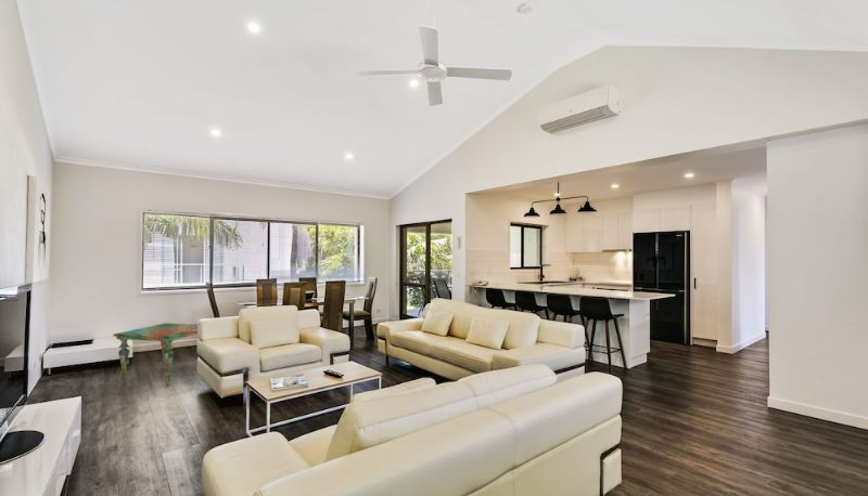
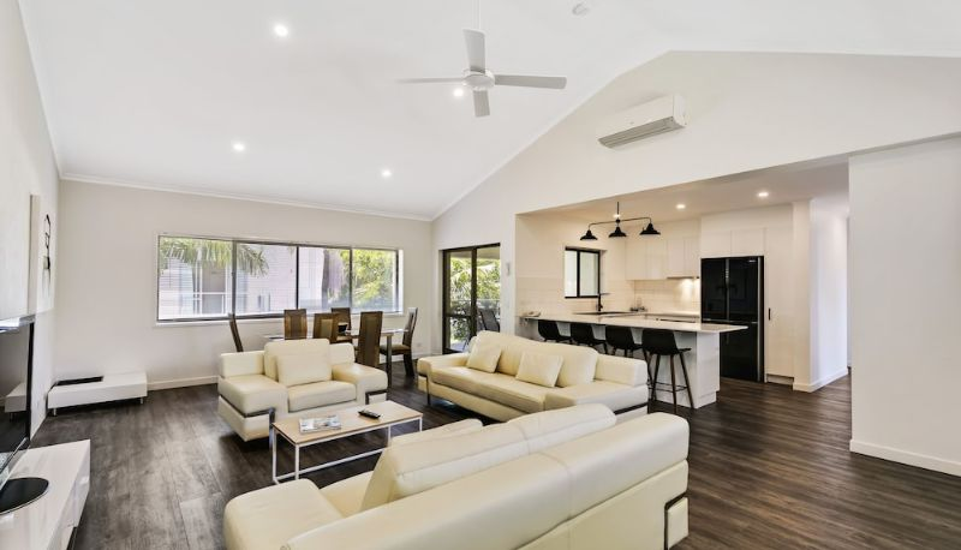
- side table [112,323,199,388]
